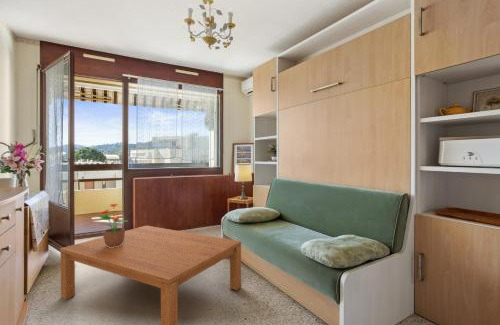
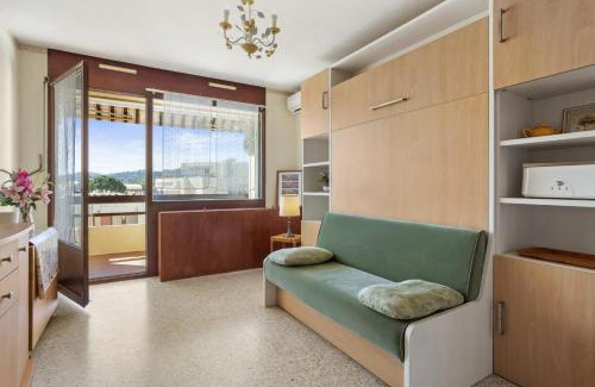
- potted flower [97,202,127,248]
- coffee table [59,225,242,325]
